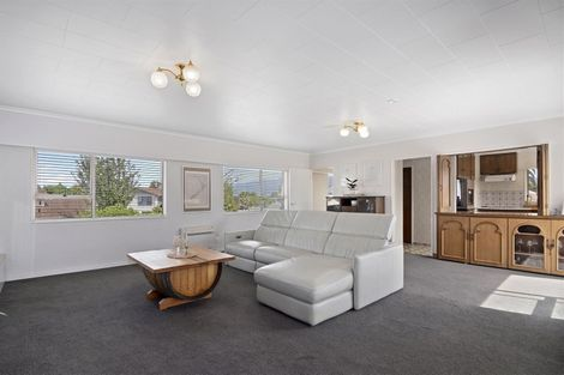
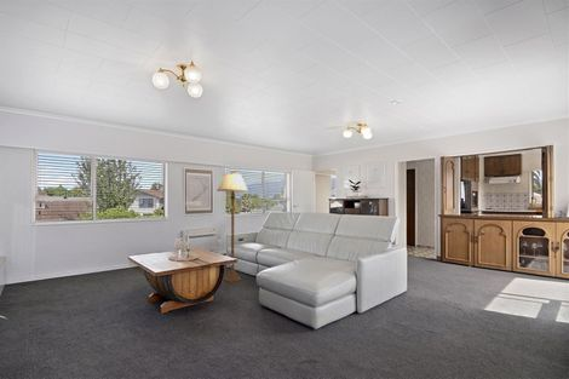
+ floor lamp [215,171,249,283]
